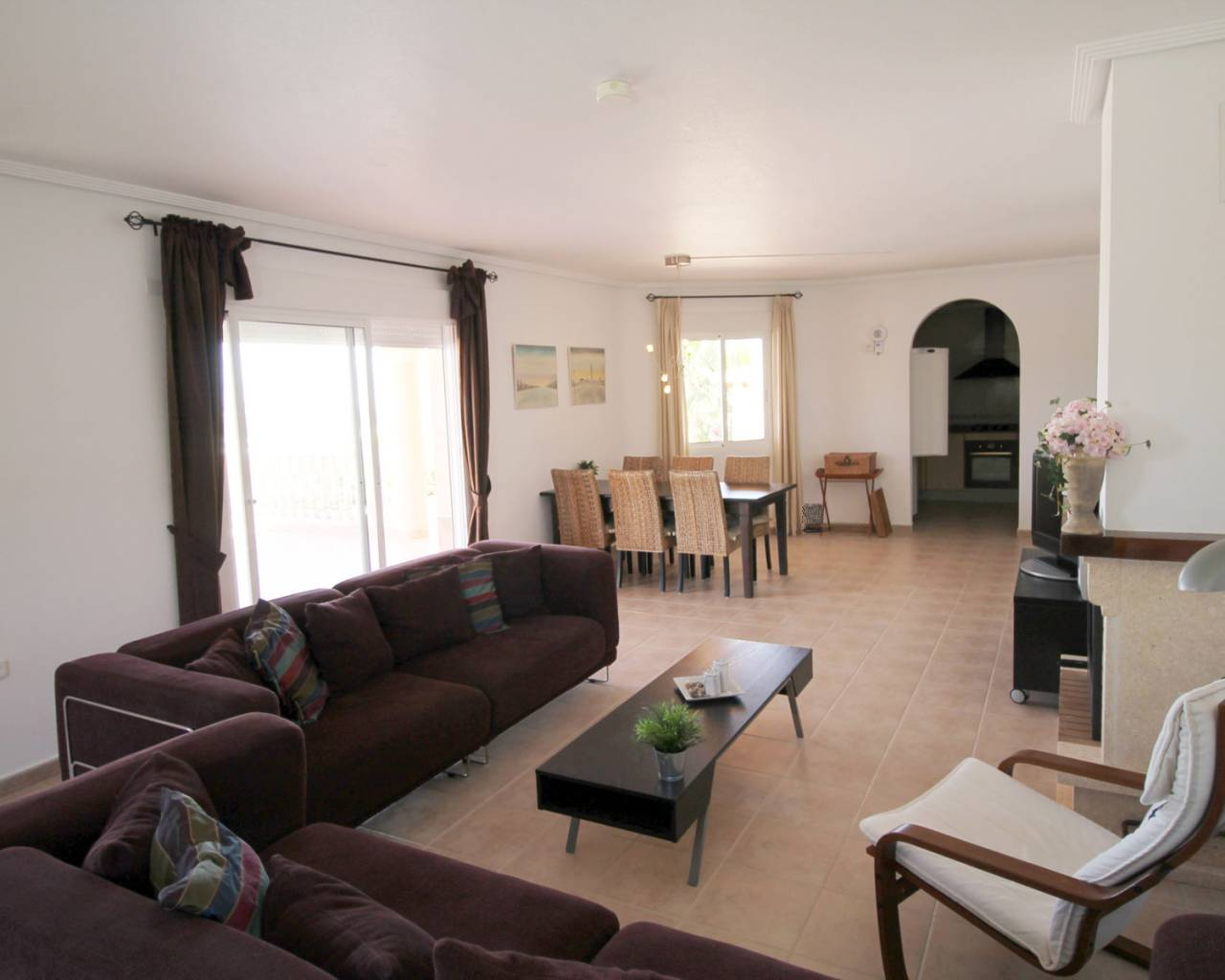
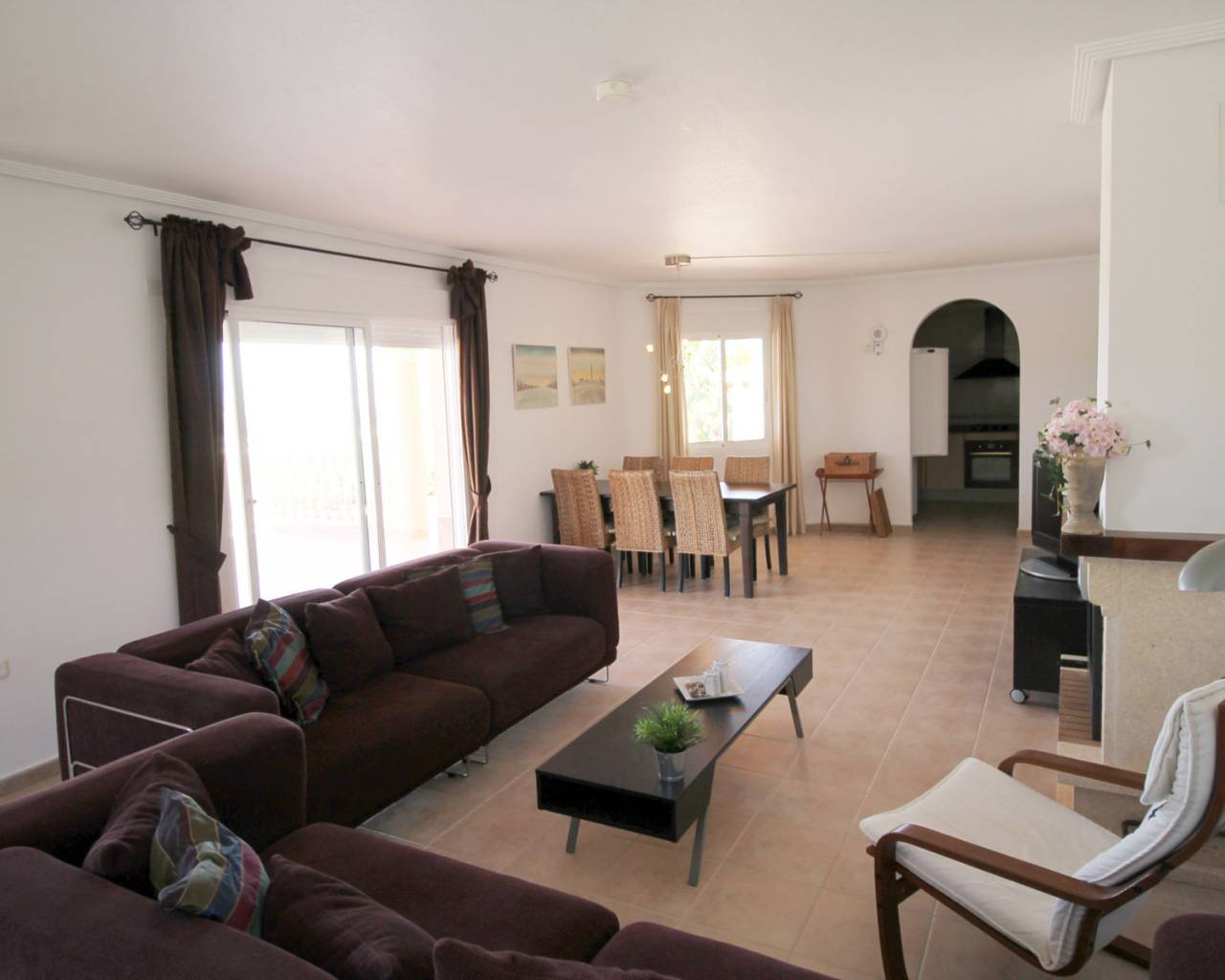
- waste bin [801,502,825,533]
